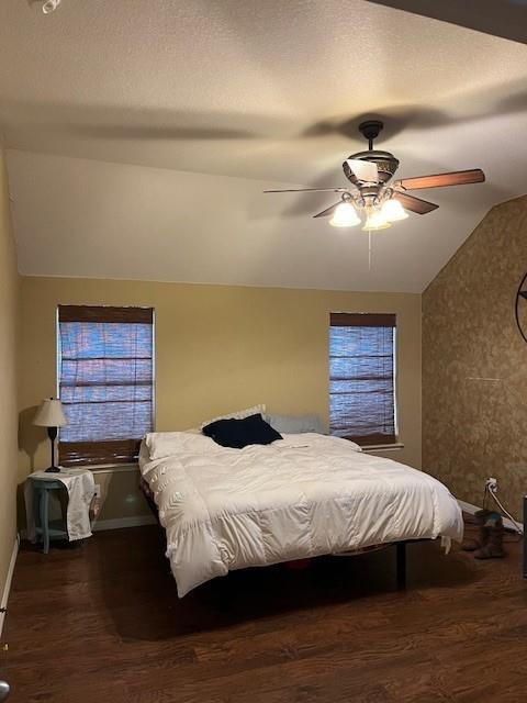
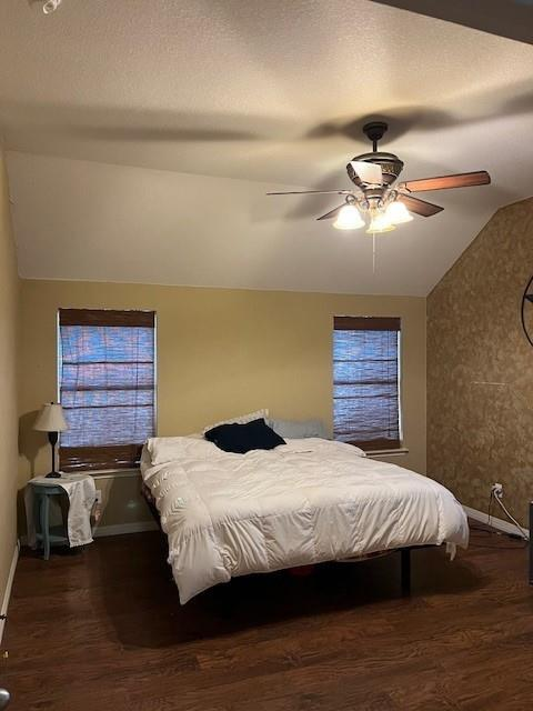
- boots [460,507,506,559]
